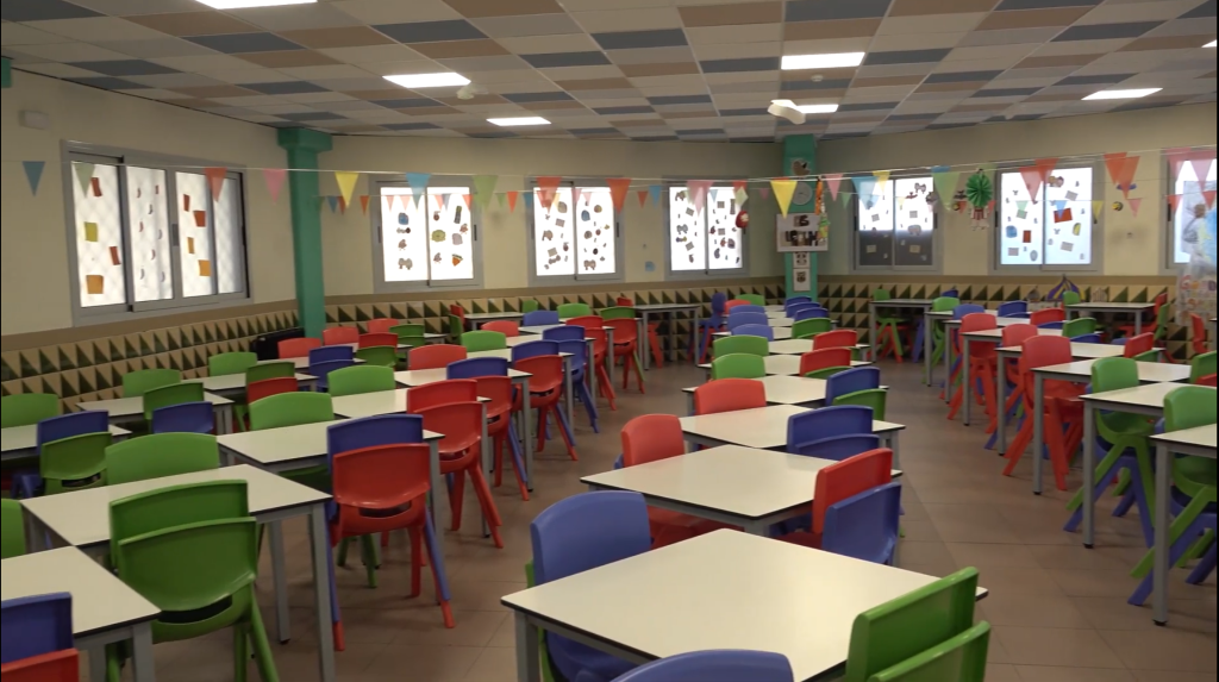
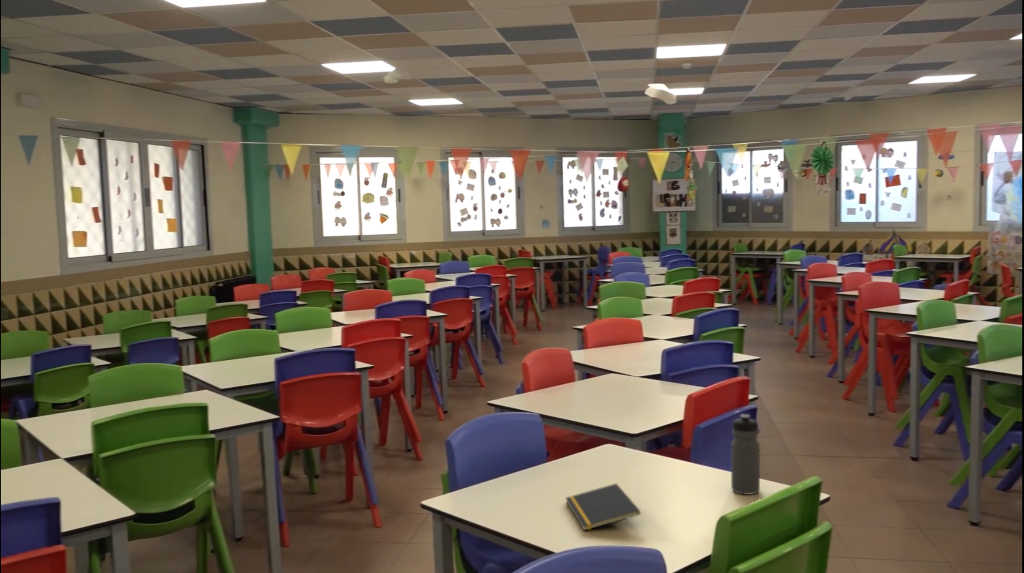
+ water bottle [730,414,761,496]
+ notepad [565,482,642,532]
